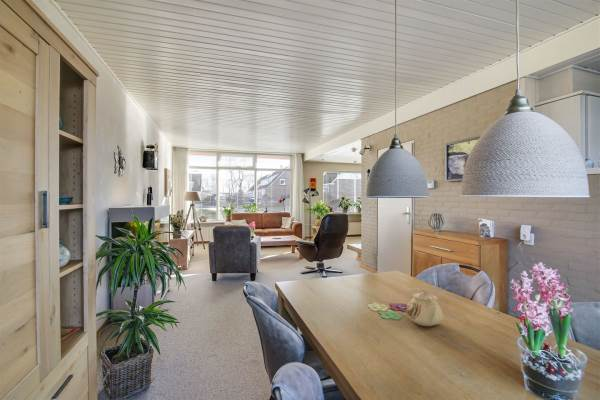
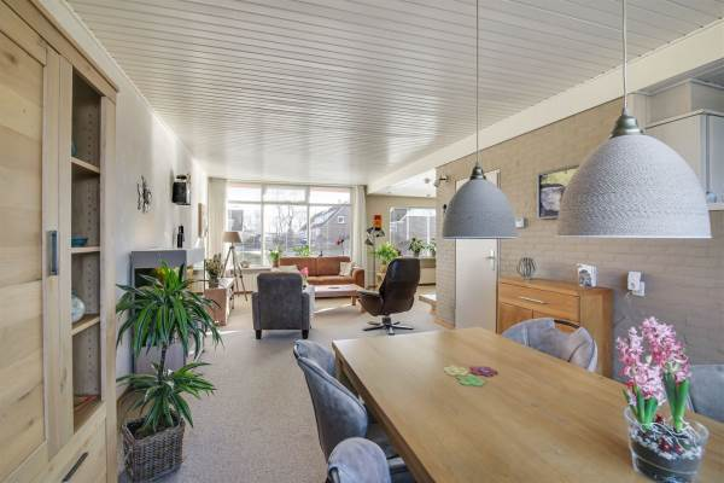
- teapot [405,286,444,327]
